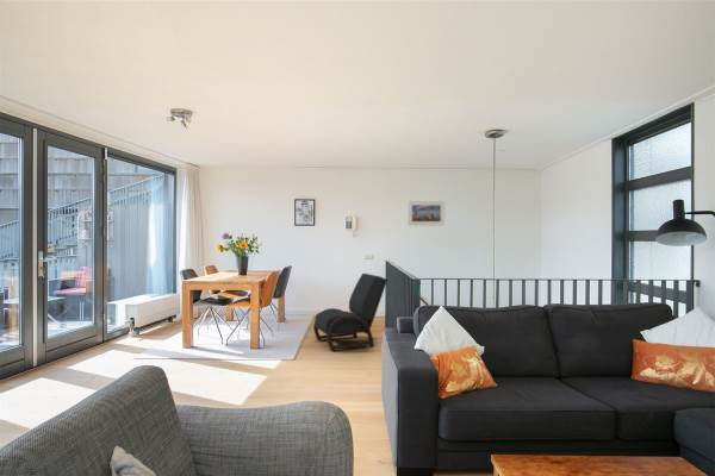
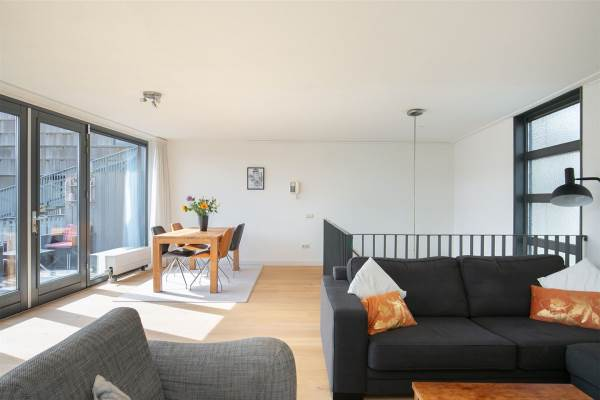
- lounge chair [312,273,388,353]
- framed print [406,200,446,227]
